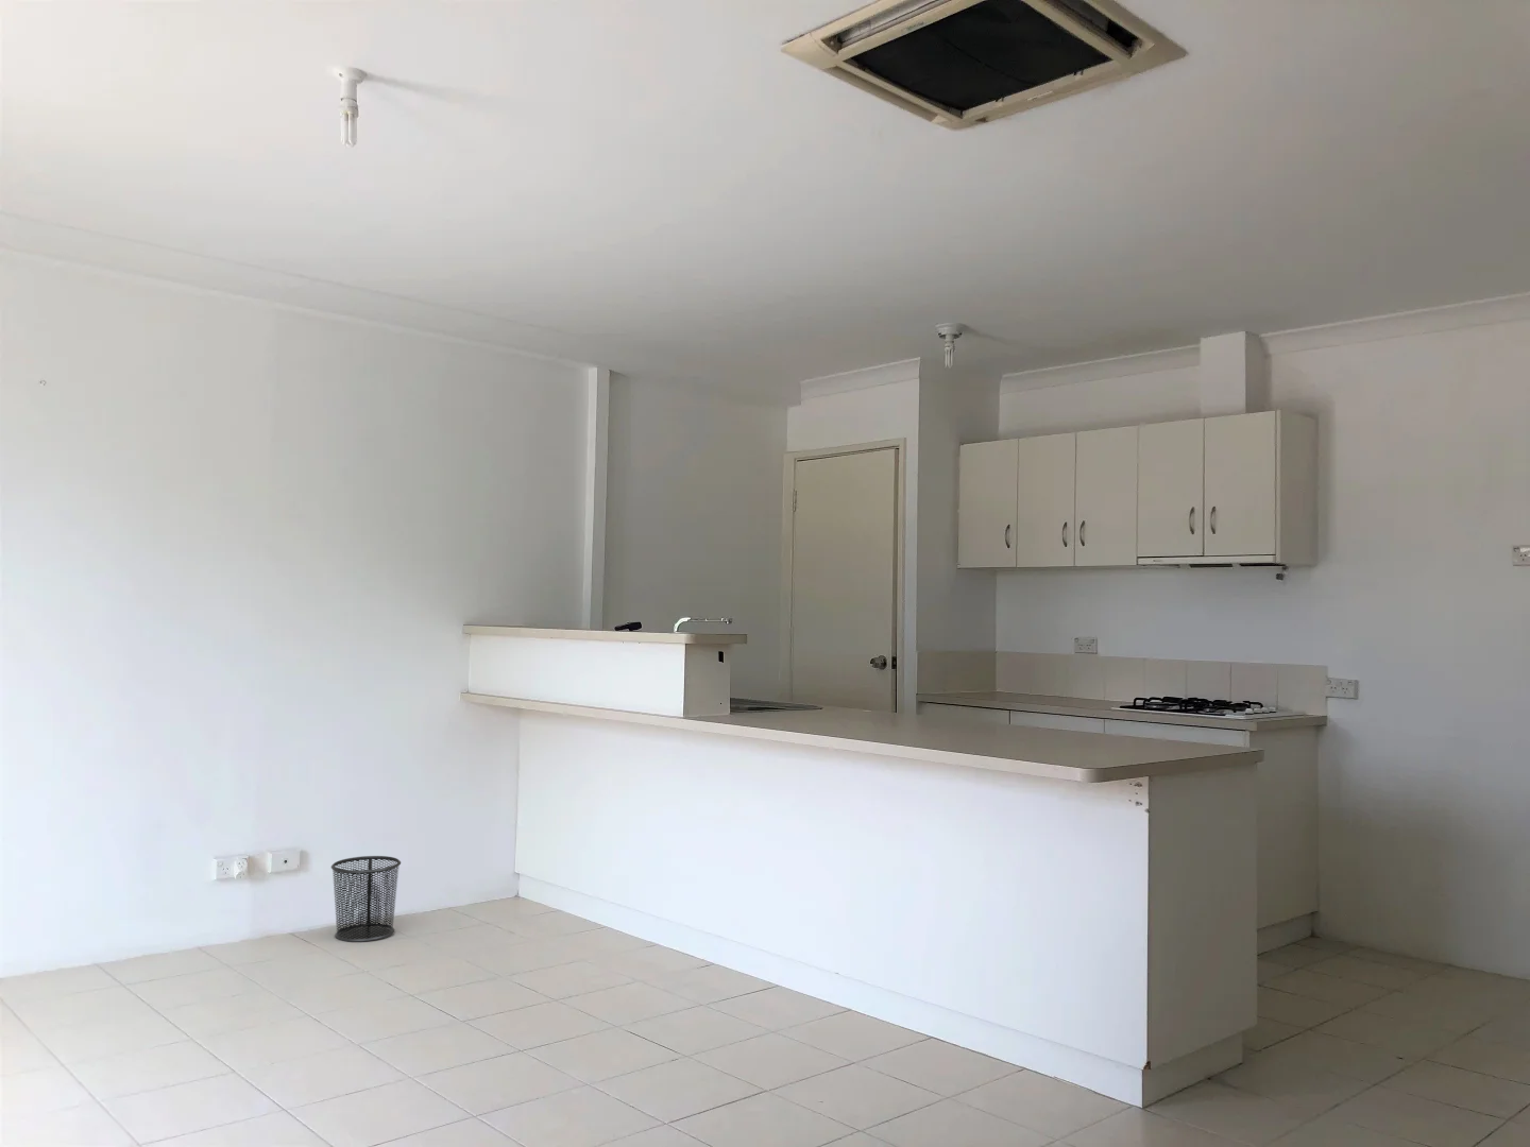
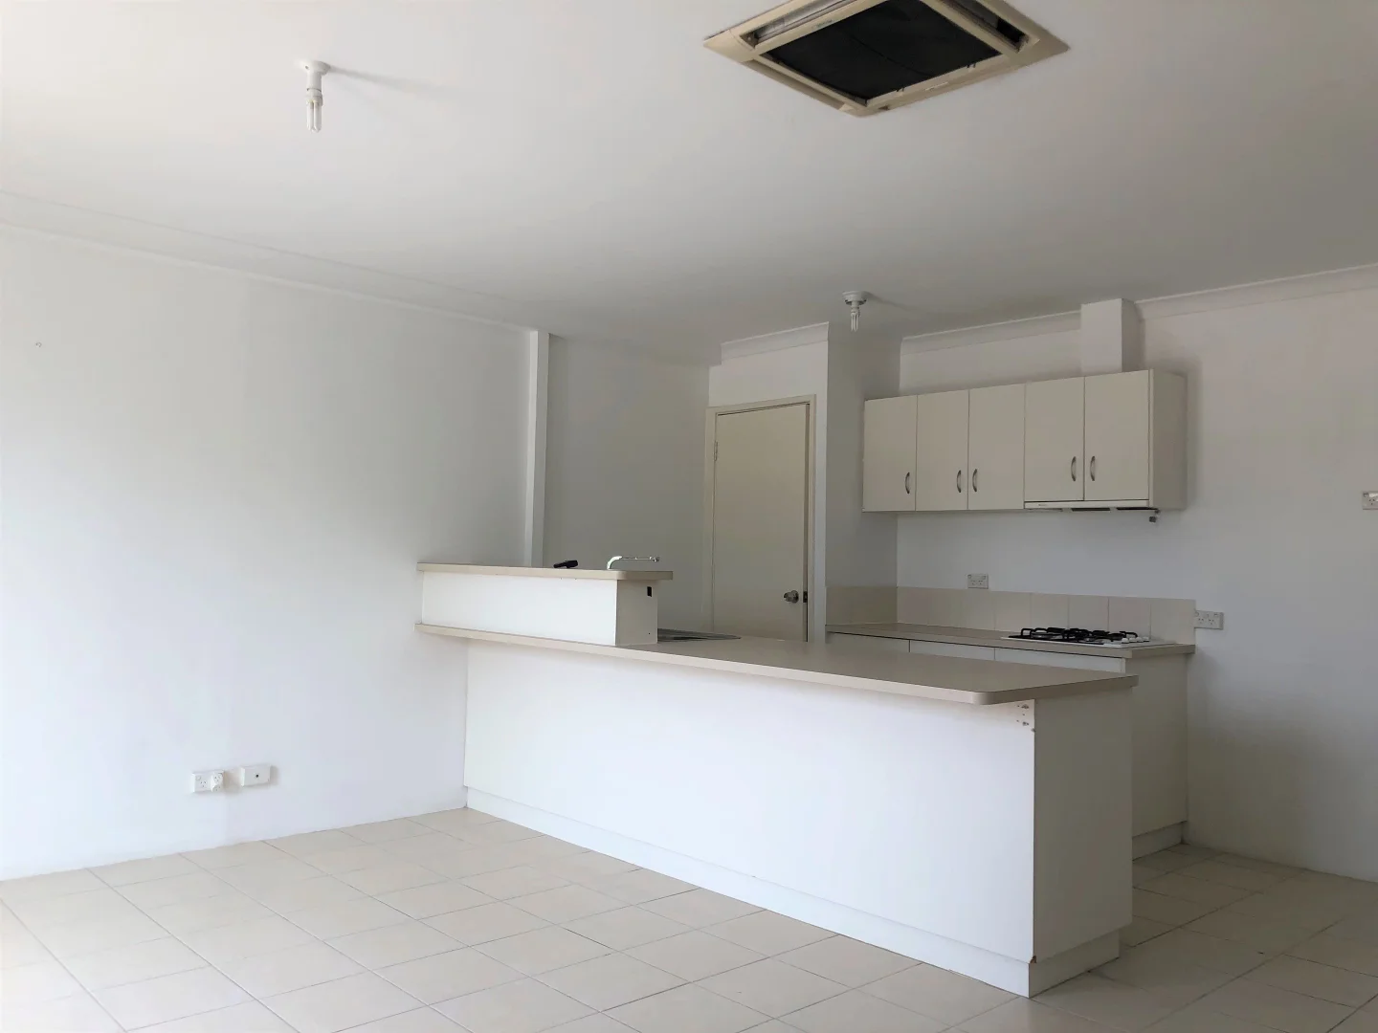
- waste bin [330,855,401,943]
